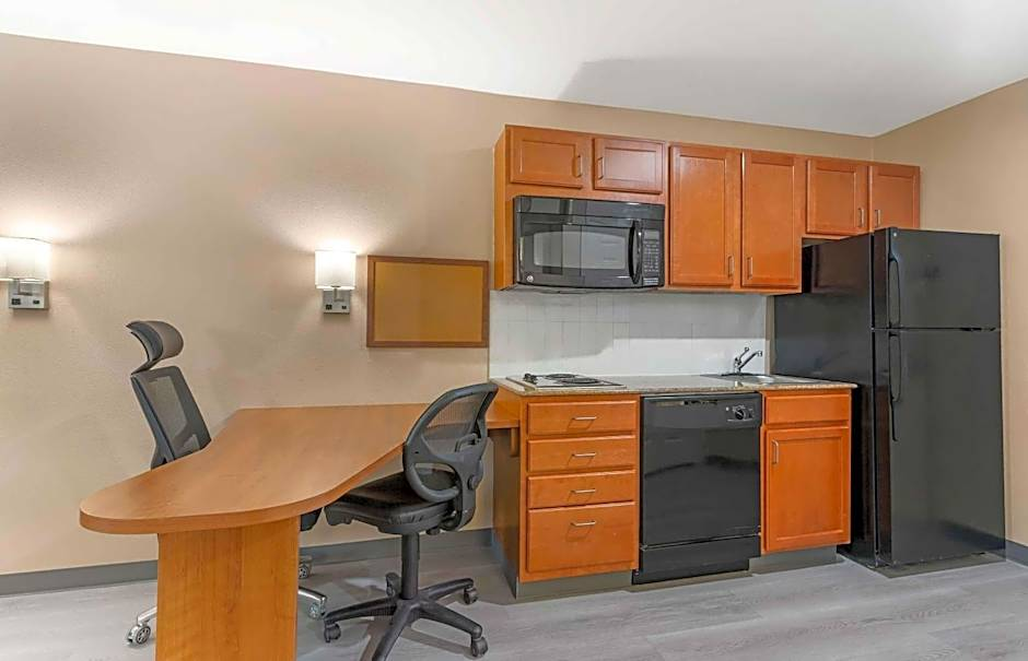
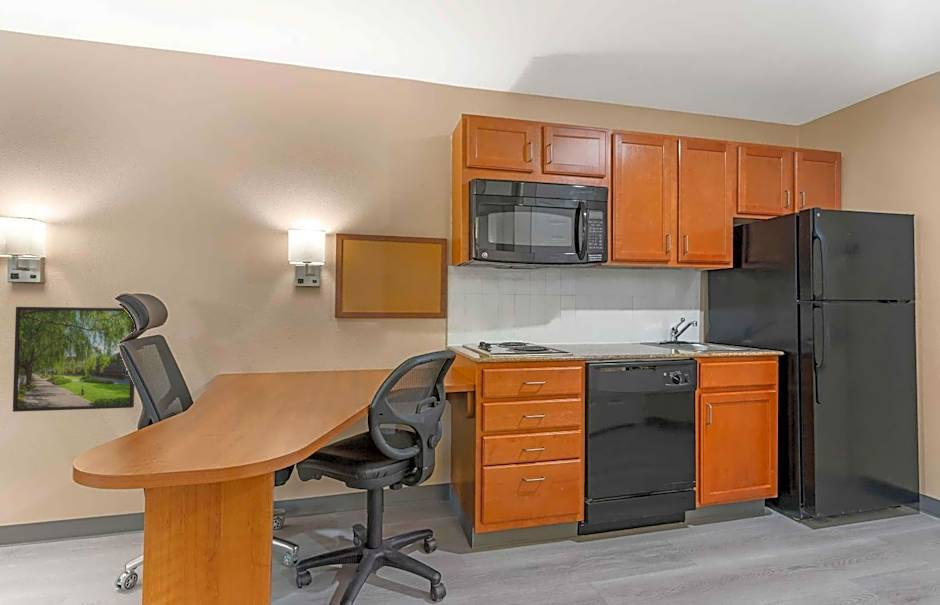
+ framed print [12,306,135,413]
